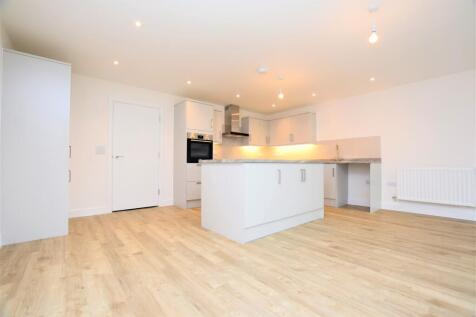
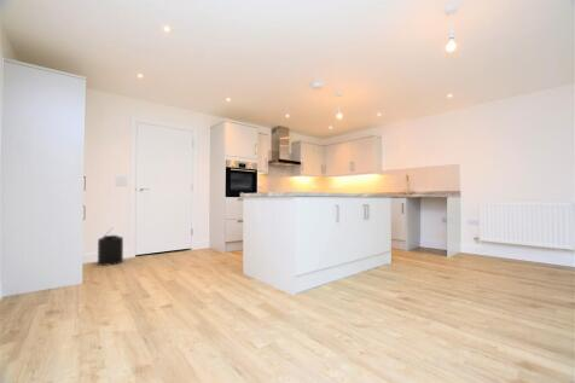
+ trash can [97,226,124,267]
